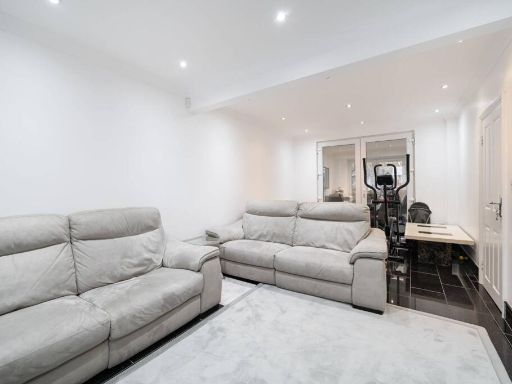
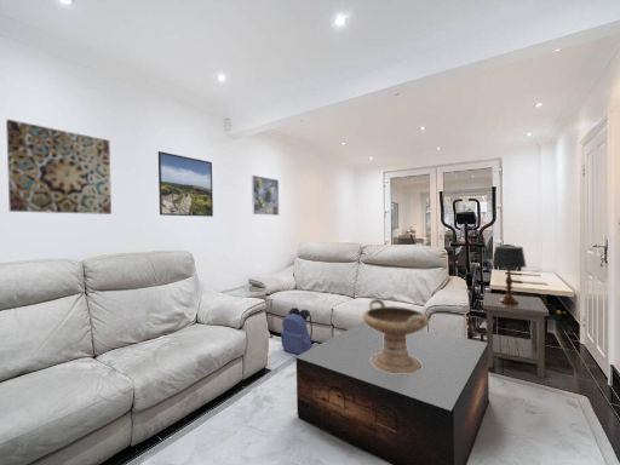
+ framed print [157,150,214,218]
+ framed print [251,174,280,217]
+ table lamp [492,245,527,304]
+ coffee table [295,321,490,465]
+ decorative bowl [361,298,430,374]
+ backpack [280,306,314,355]
+ side table [482,292,550,379]
+ wall art [5,119,113,216]
